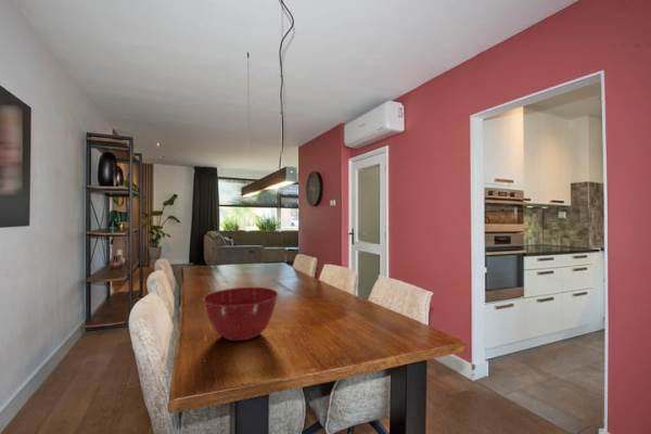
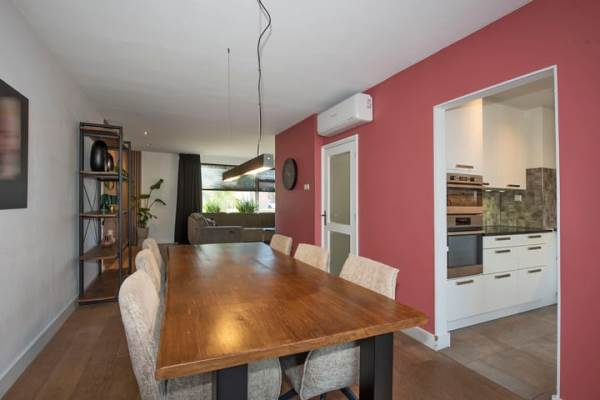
- mixing bowl [202,286,280,342]
